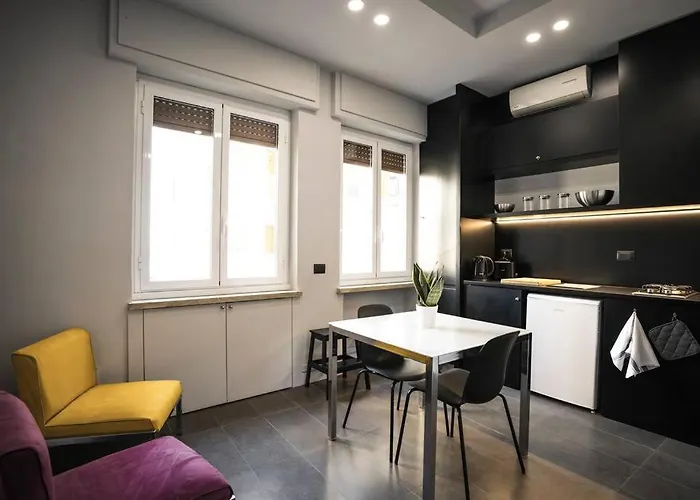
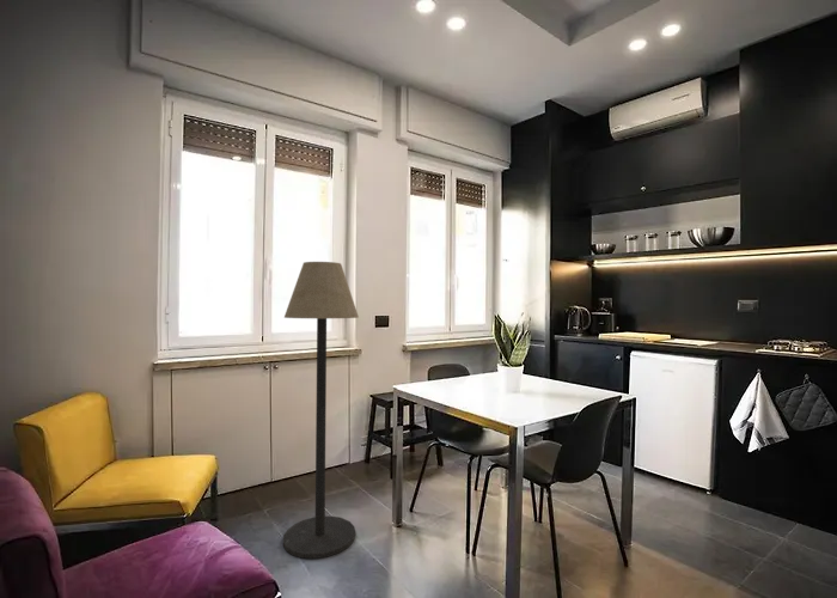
+ floor lamp [282,261,360,560]
